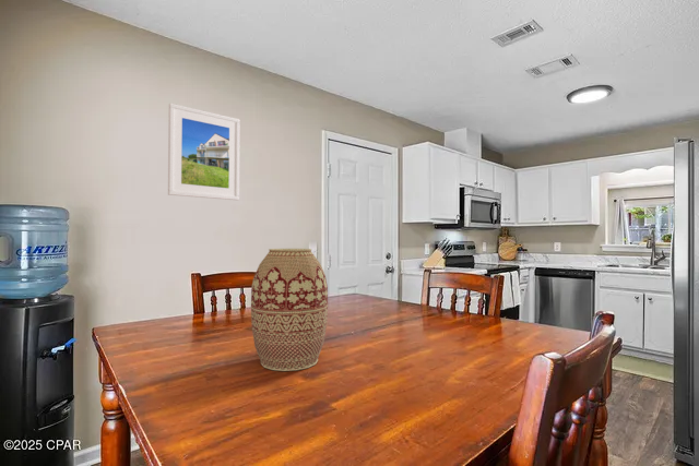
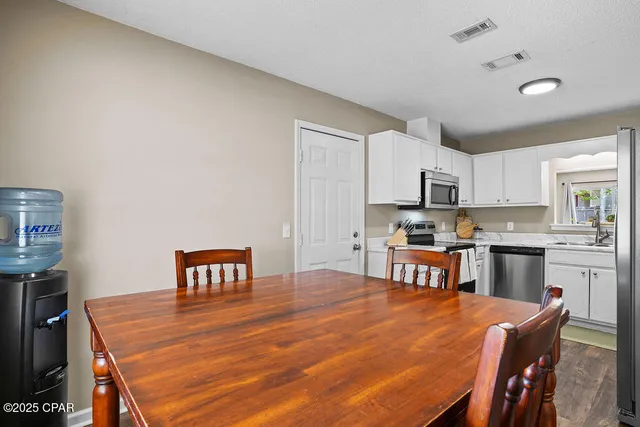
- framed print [167,103,241,201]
- vase [250,248,329,372]
